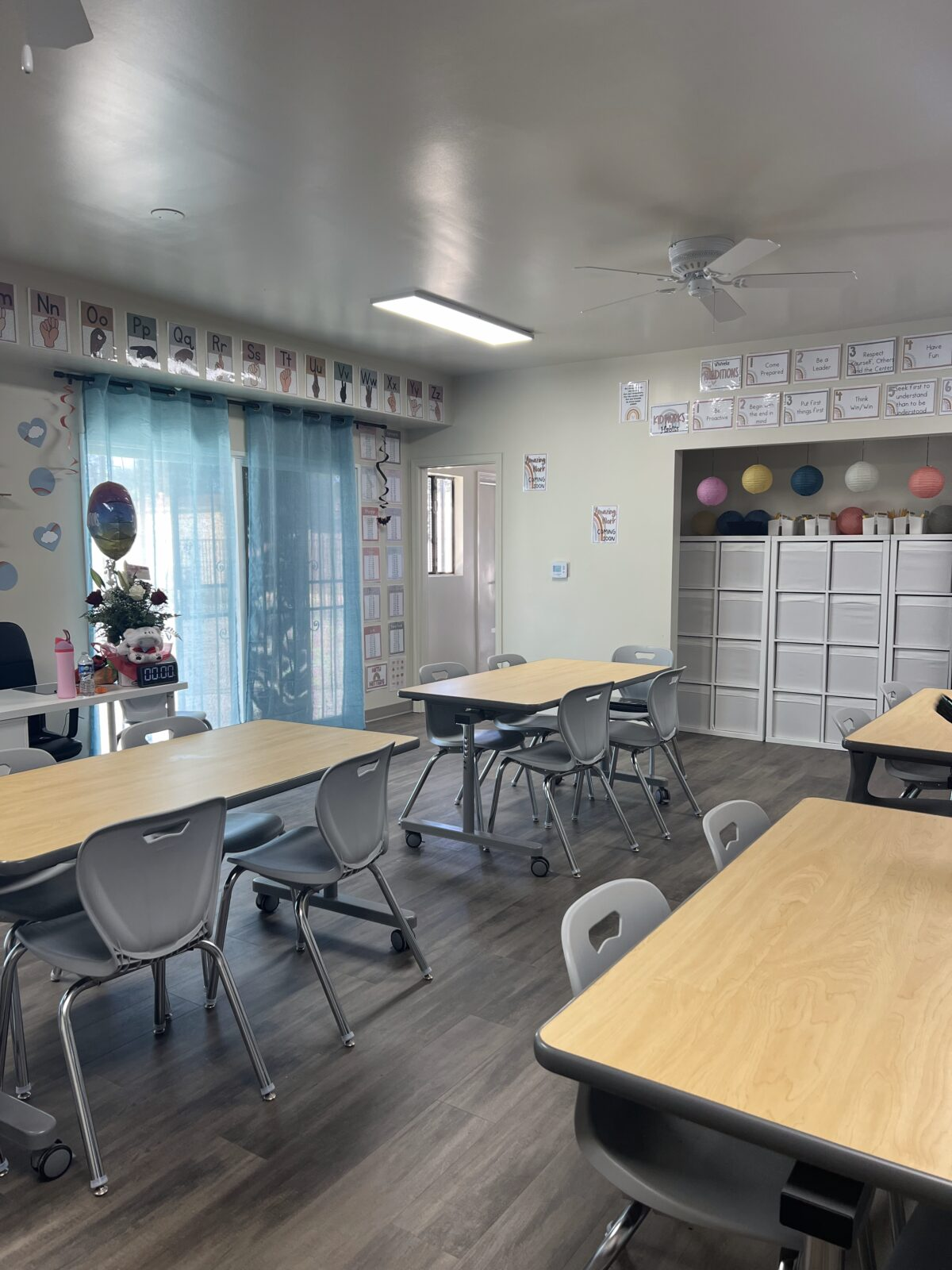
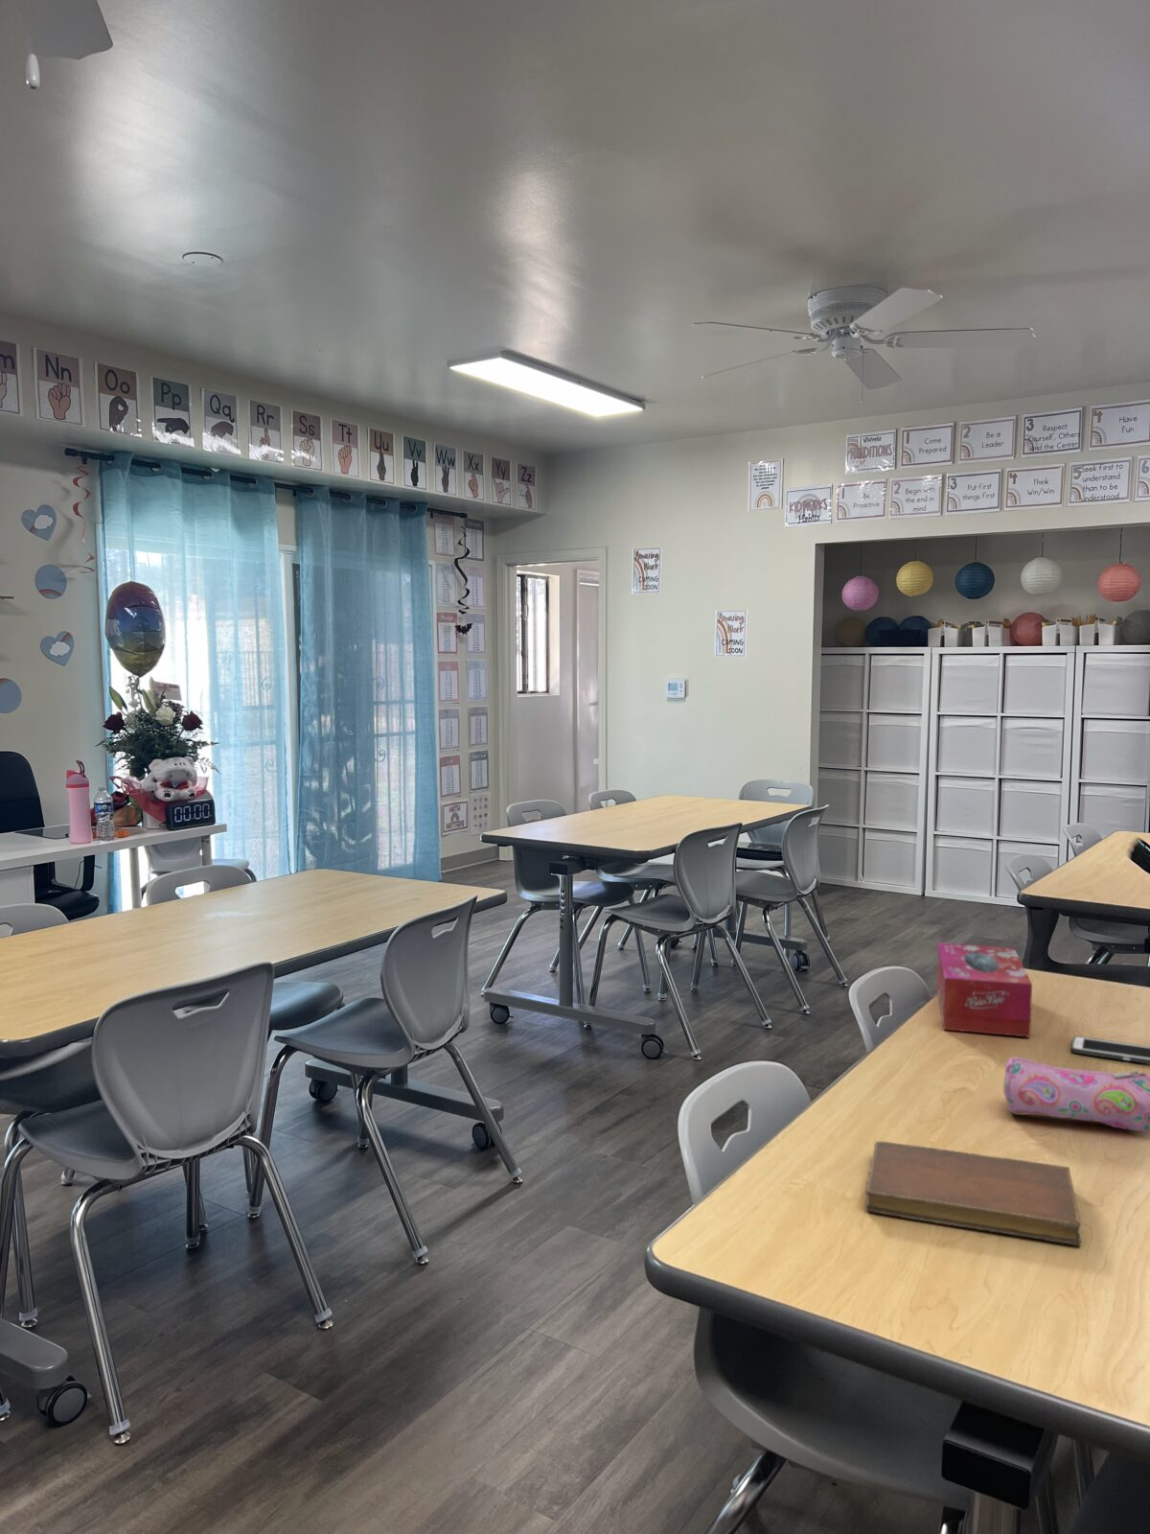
+ notebook [865,1140,1082,1247]
+ pencil case [1003,1056,1150,1135]
+ cell phone [1070,1035,1150,1065]
+ tissue box [935,941,1033,1039]
